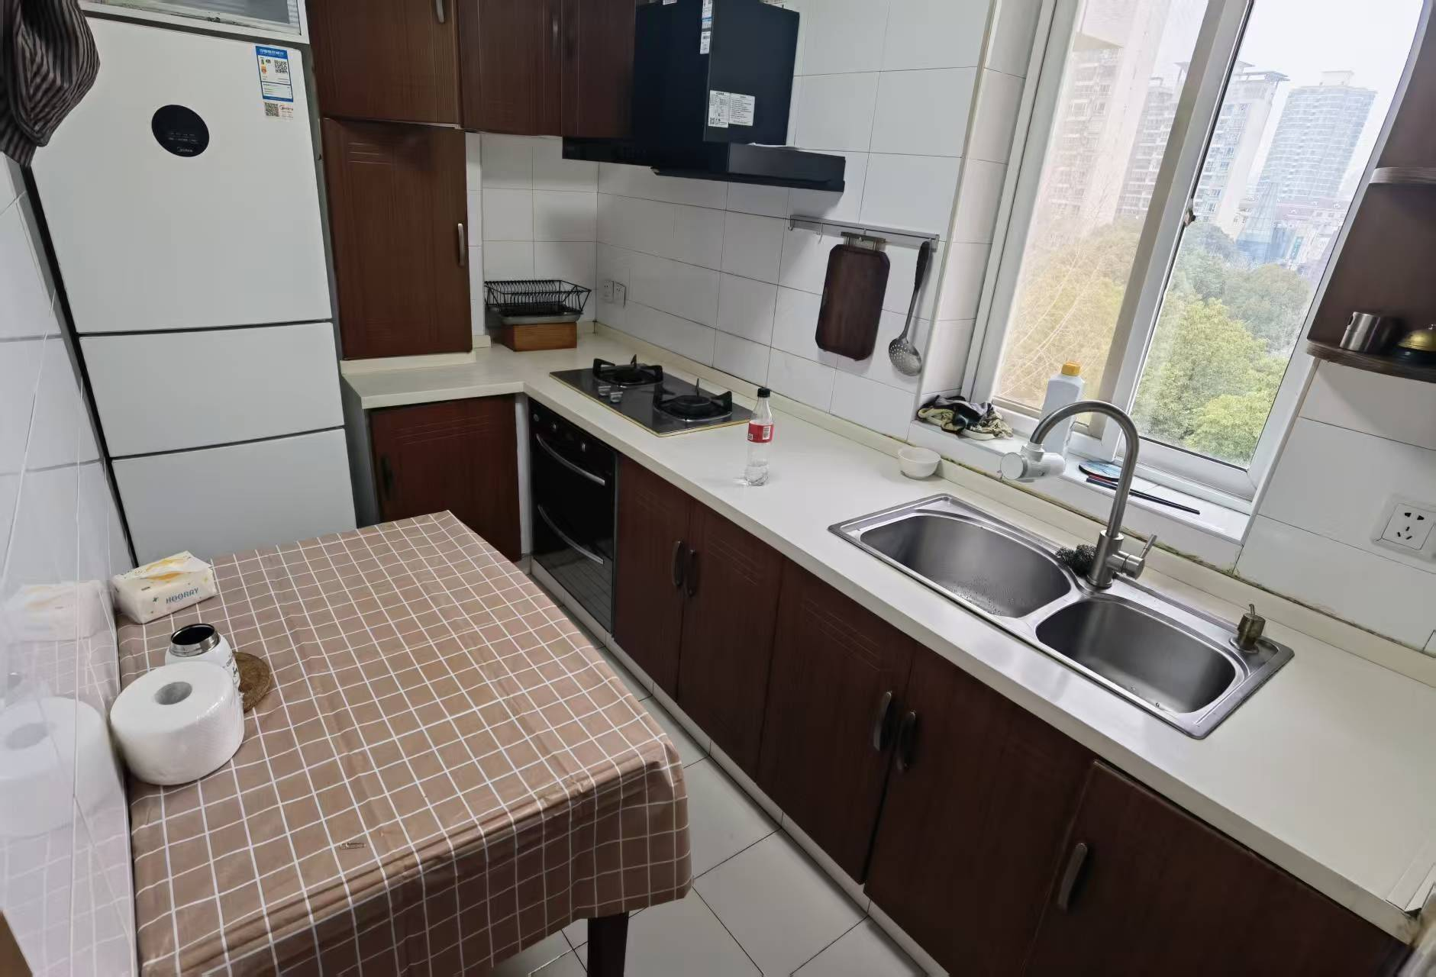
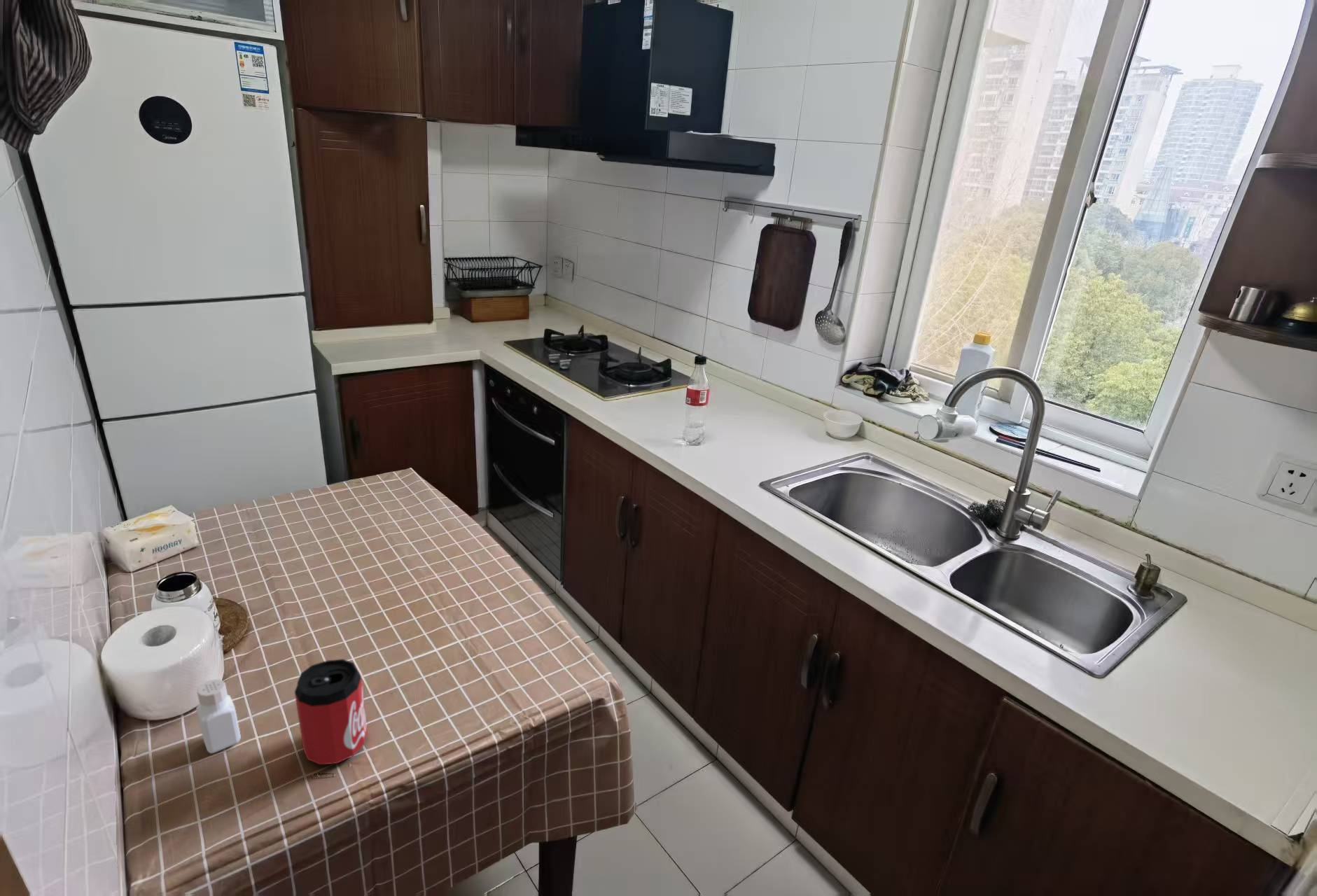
+ pepper shaker [195,678,242,754]
+ can [294,658,368,765]
